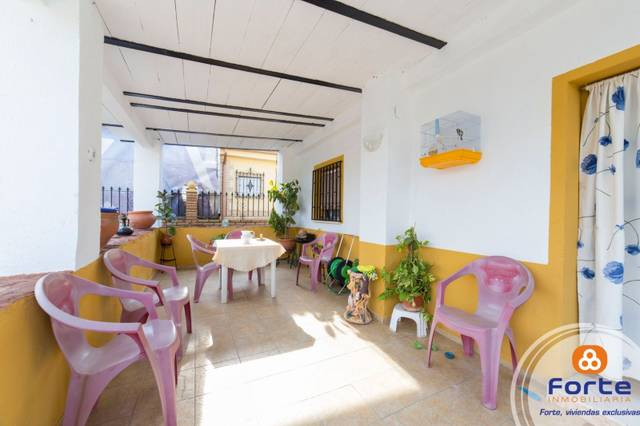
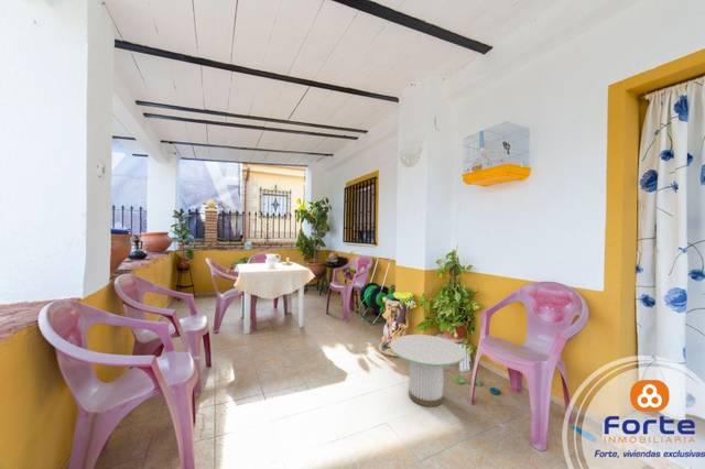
+ side table [389,334,466,407]
